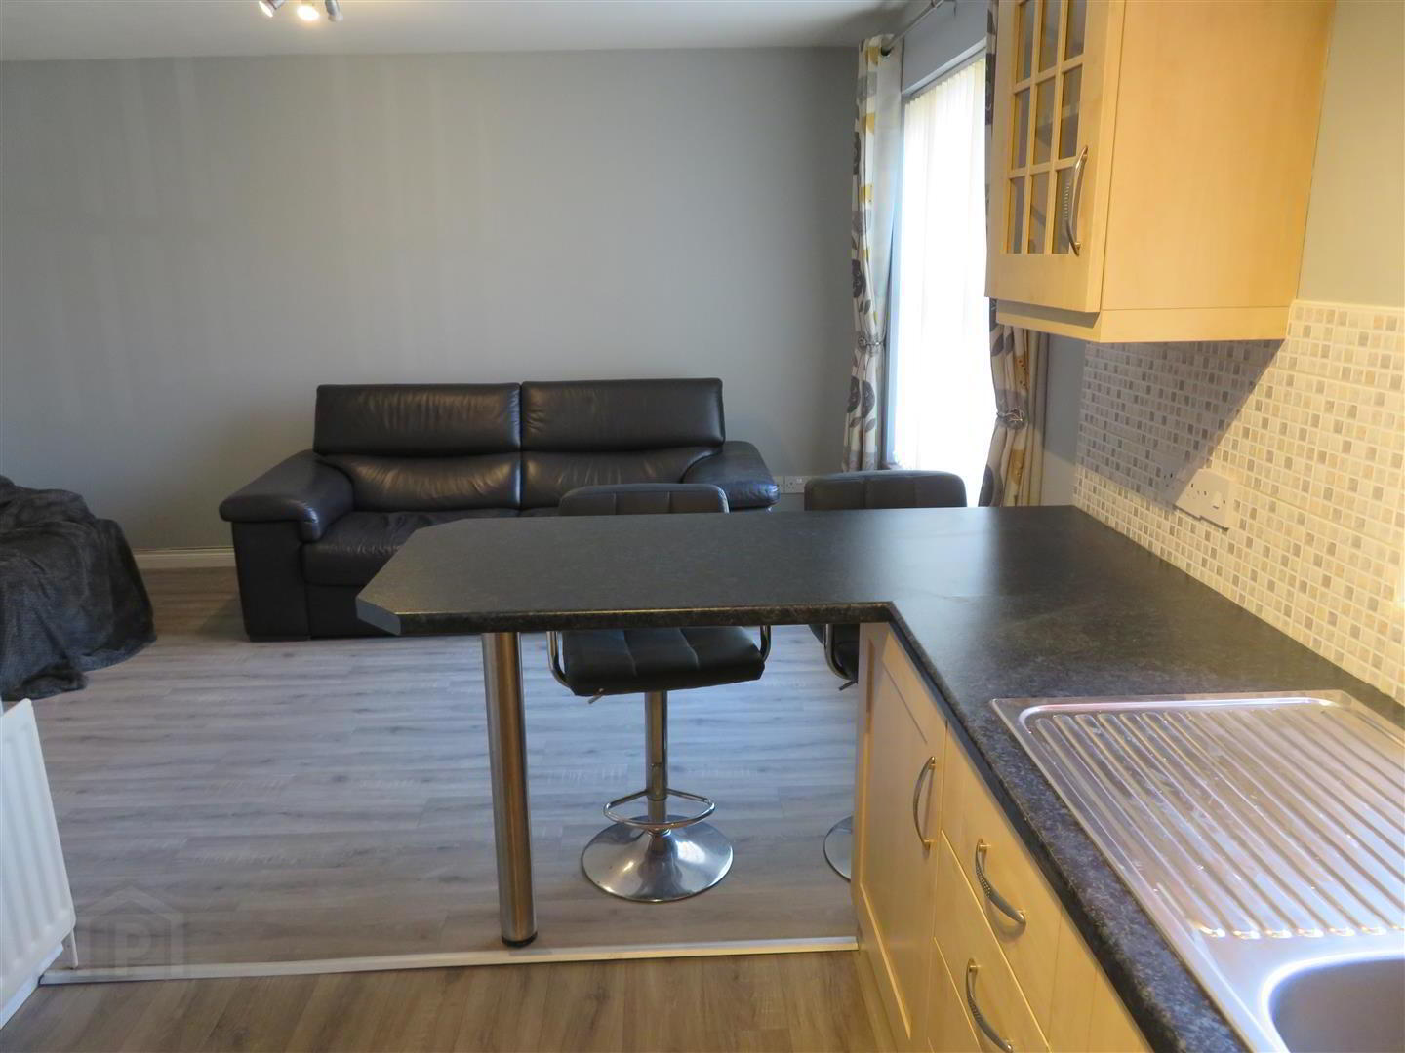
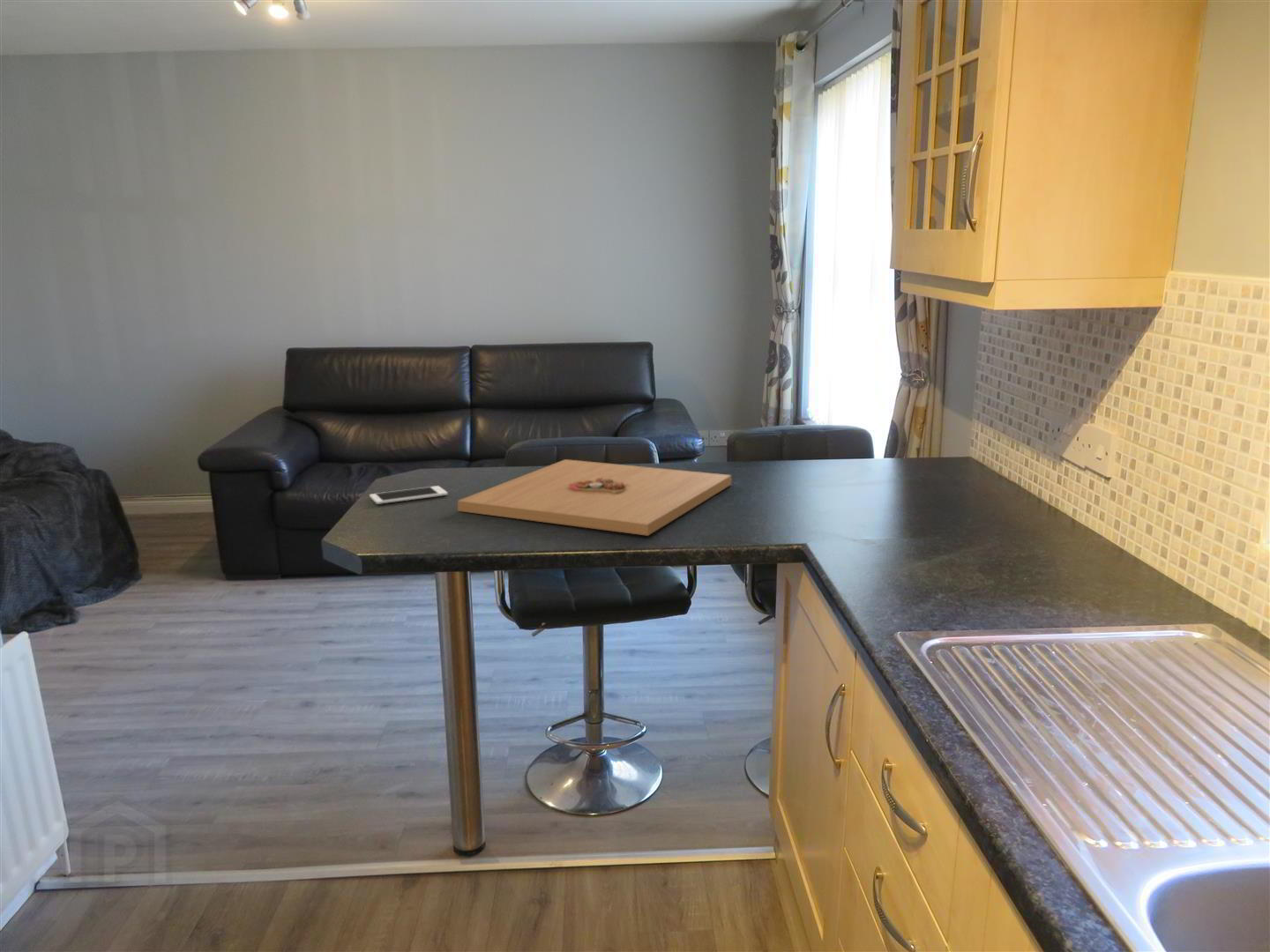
+ platter [457,458,732,537]
+ cell phone [369,485,449,505]
